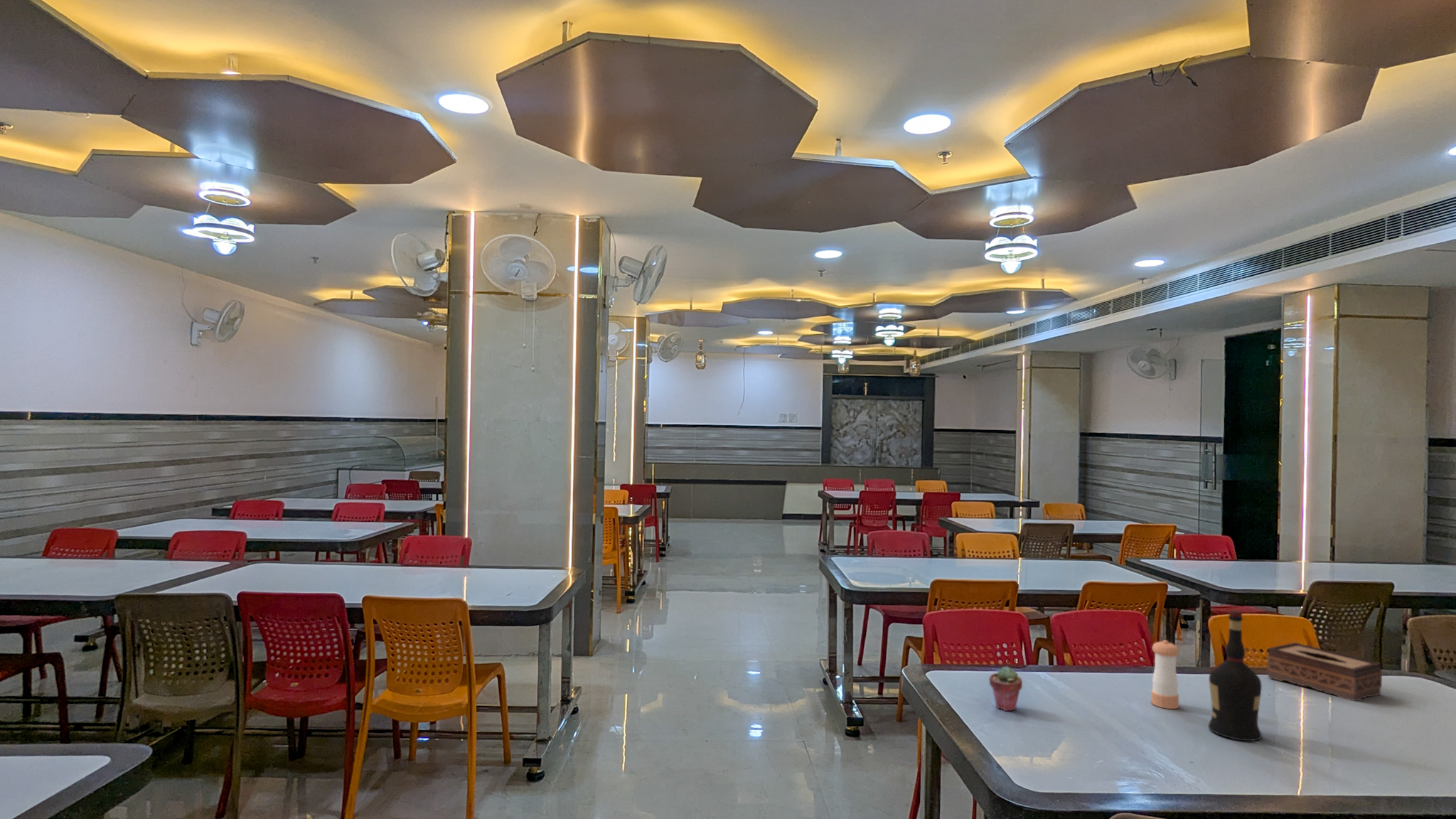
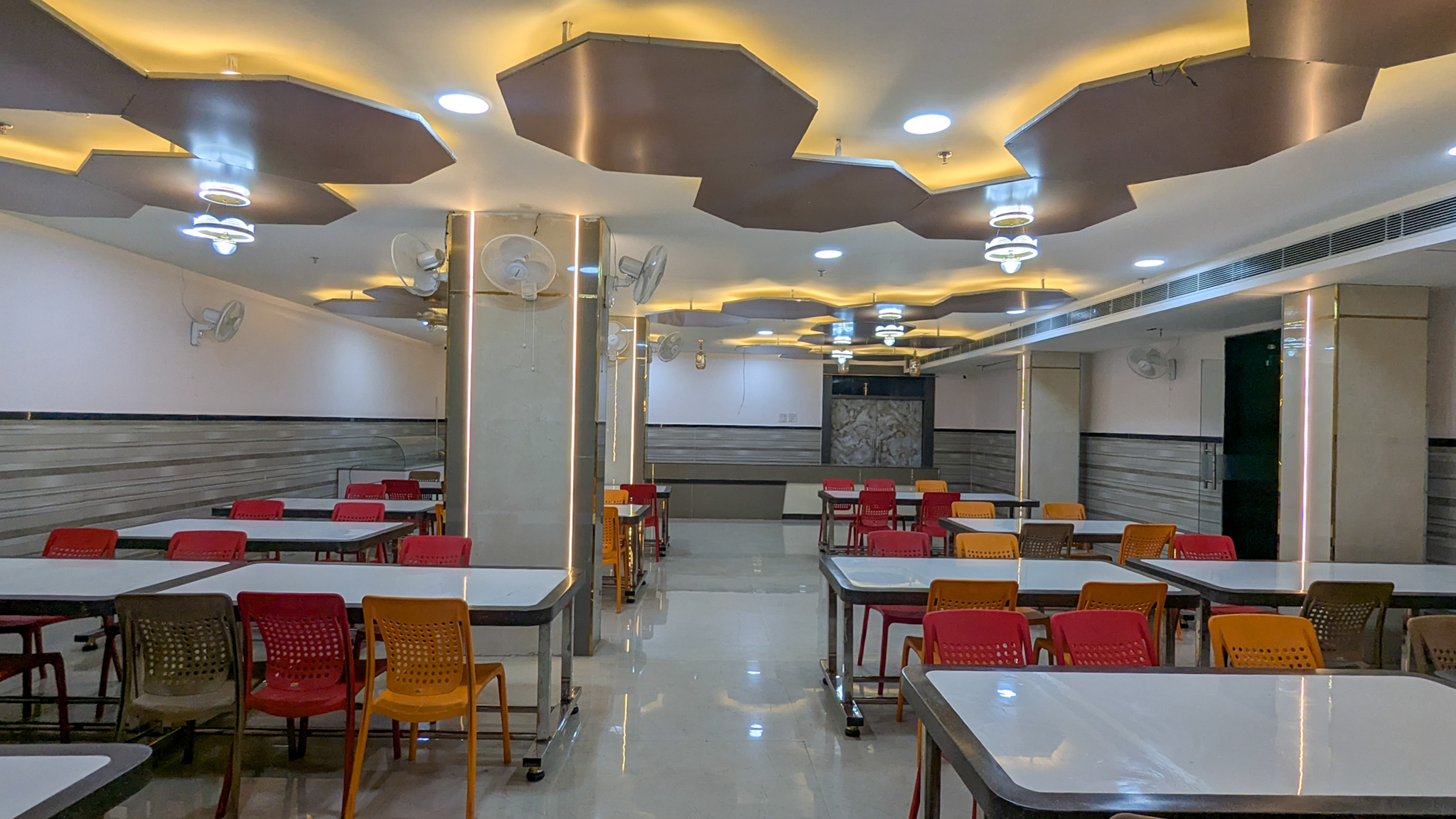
- pepper shaker [1150,639,1179,710]
- tissue box [1266,642,1383,702]
- liquor [1207,609,1263,742]
- potted succulent [988,665,1023,712]
